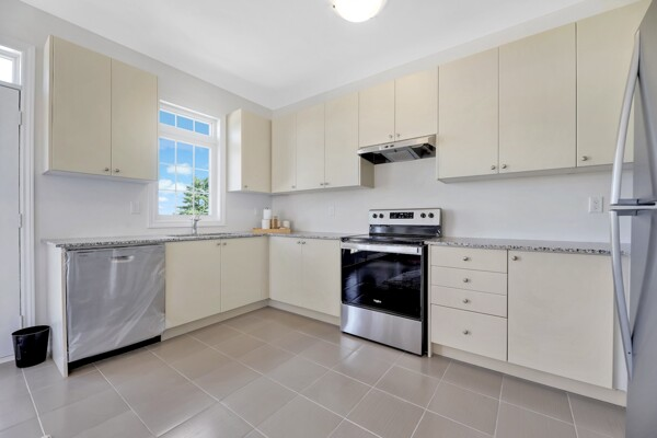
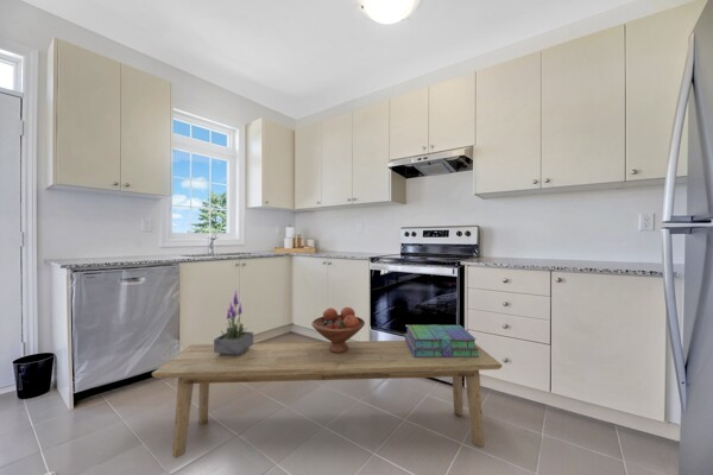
+ fruit bowl [310,306,366,353]
+ potted plant [213,289,254,356]
+ bench [151,340,503,460]
+ stack of books [404,324,479,357]
